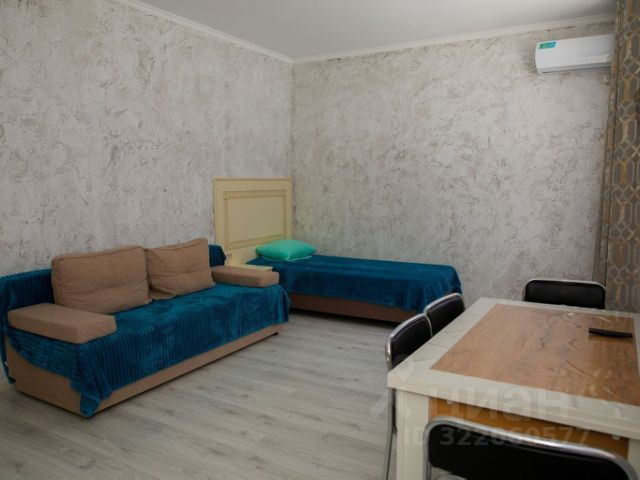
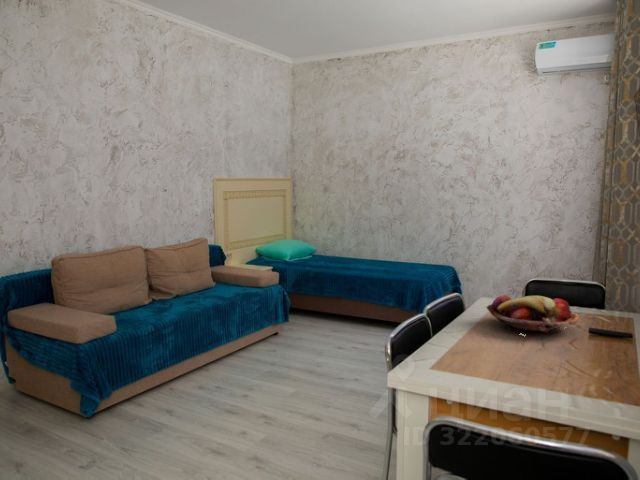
+ fruit basket [485,294,580,337]
